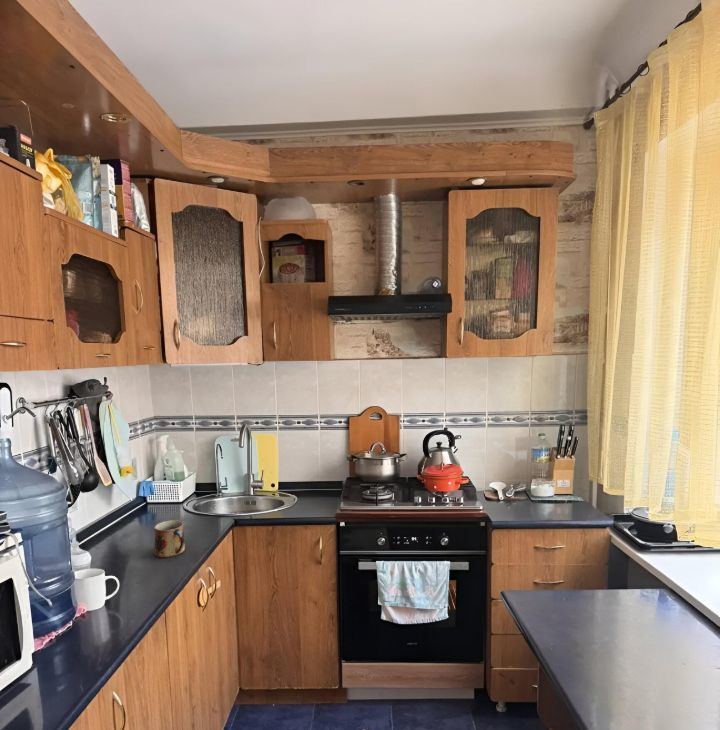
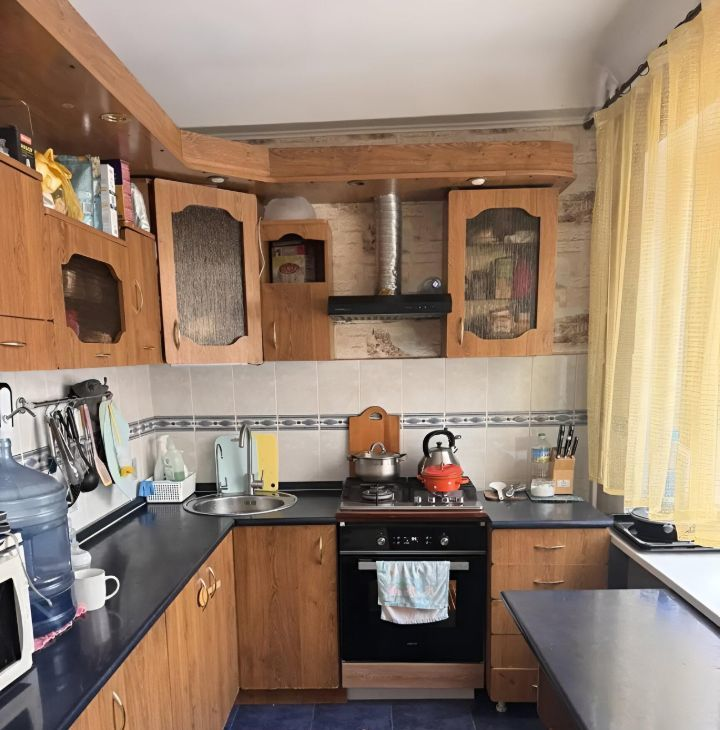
- mug [153,519,186,559]
